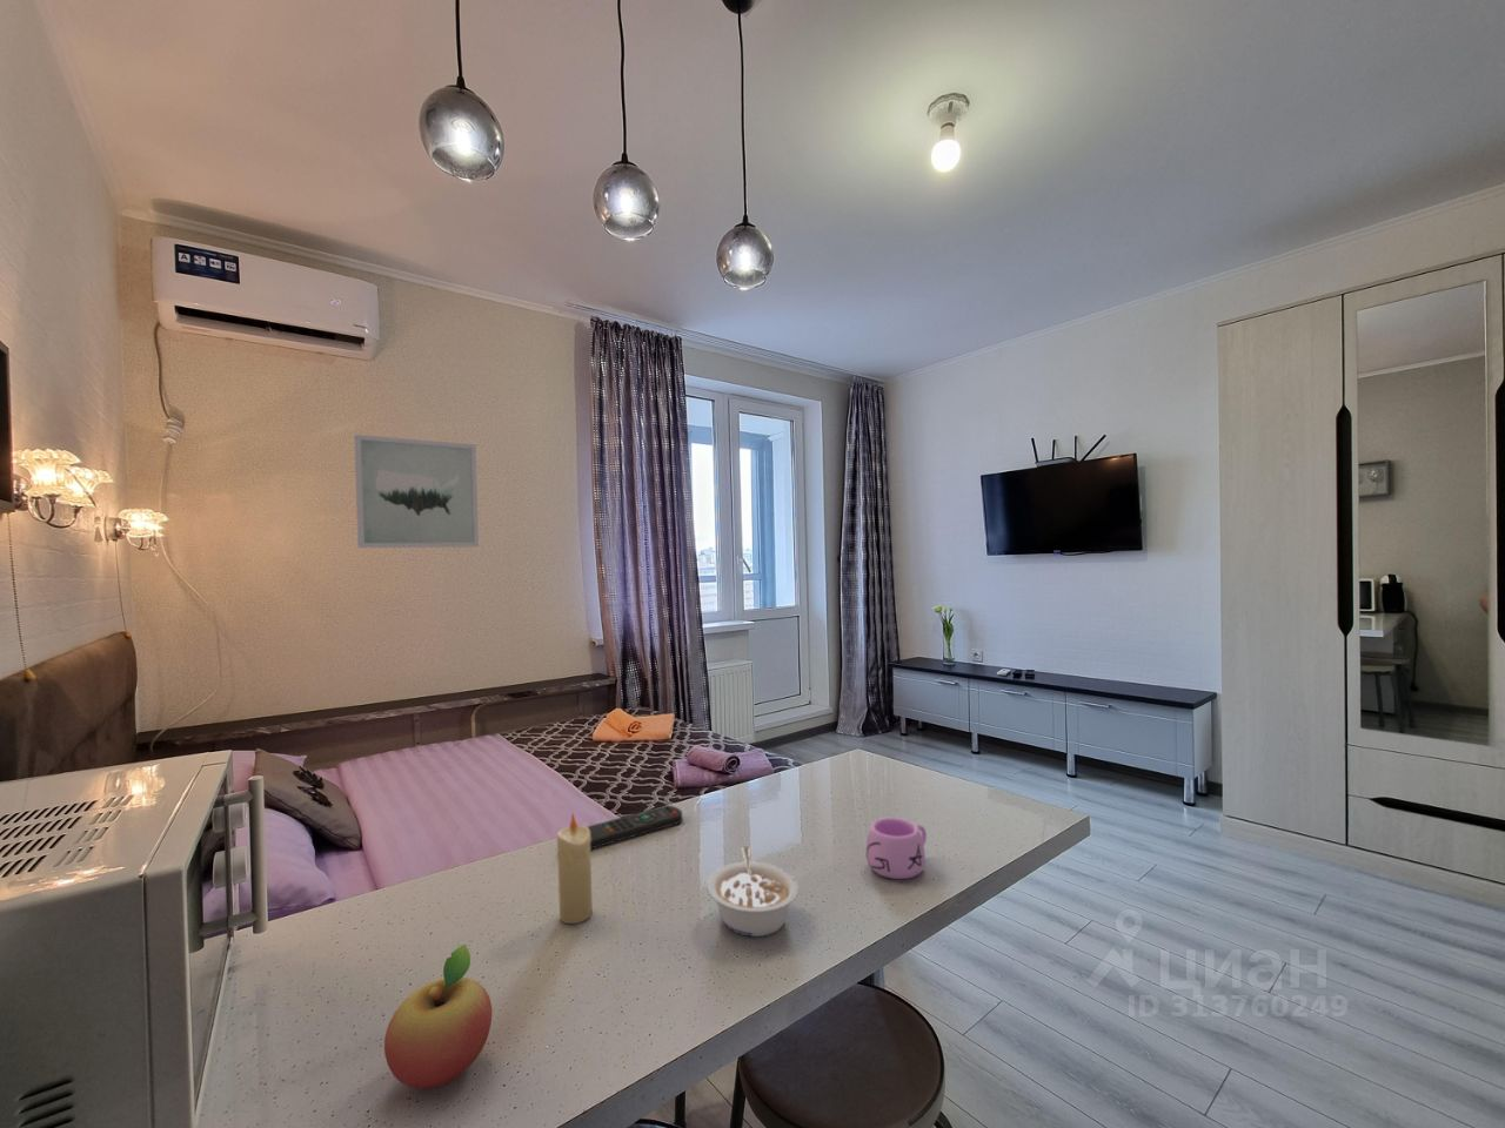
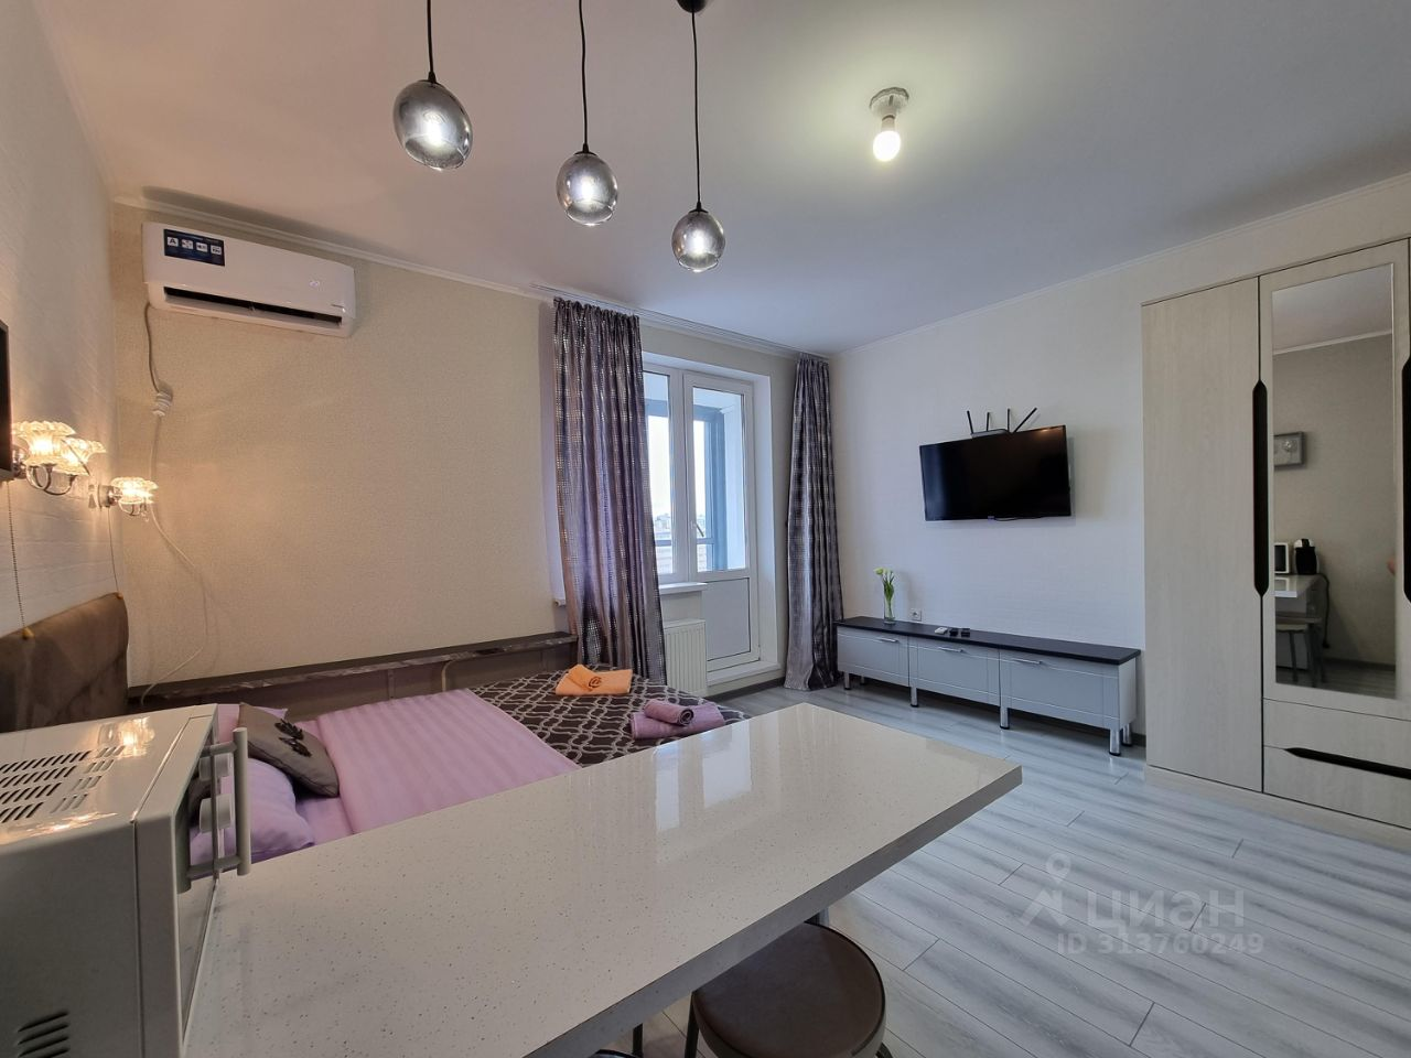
- candle [556,812,594,924]
- wall art [353,434,480,549]
- fruit [383,943,493,1090]
- remote control [587,803,683,851]
- mug [865,816,928,880]
- legume [706,845,800,937]
